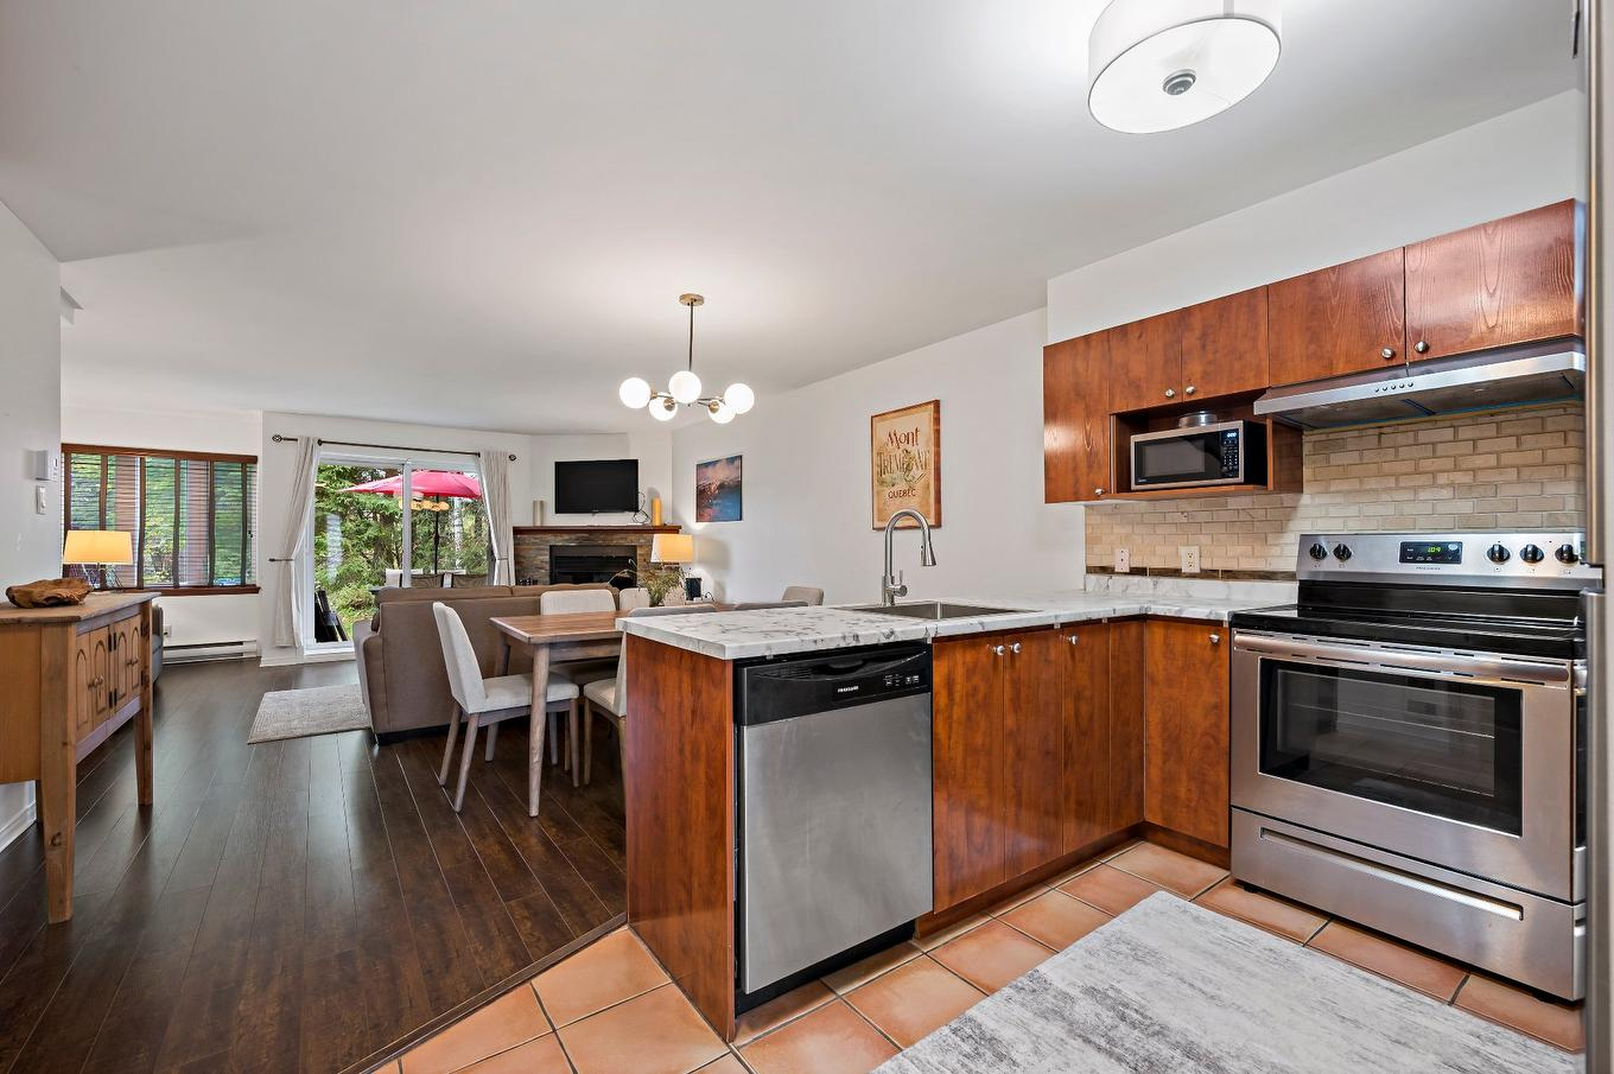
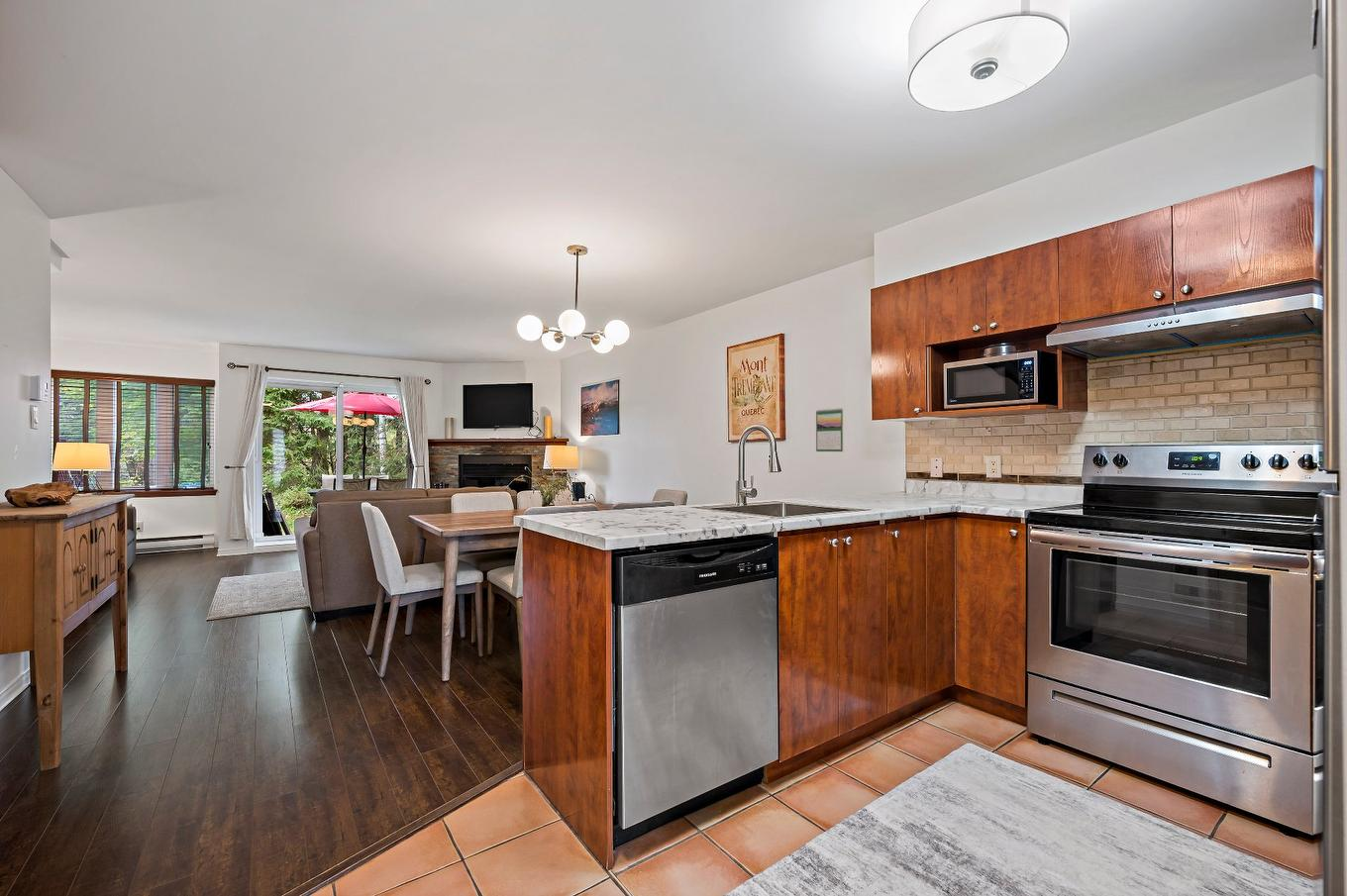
+ calendar [815,407,844,452]
